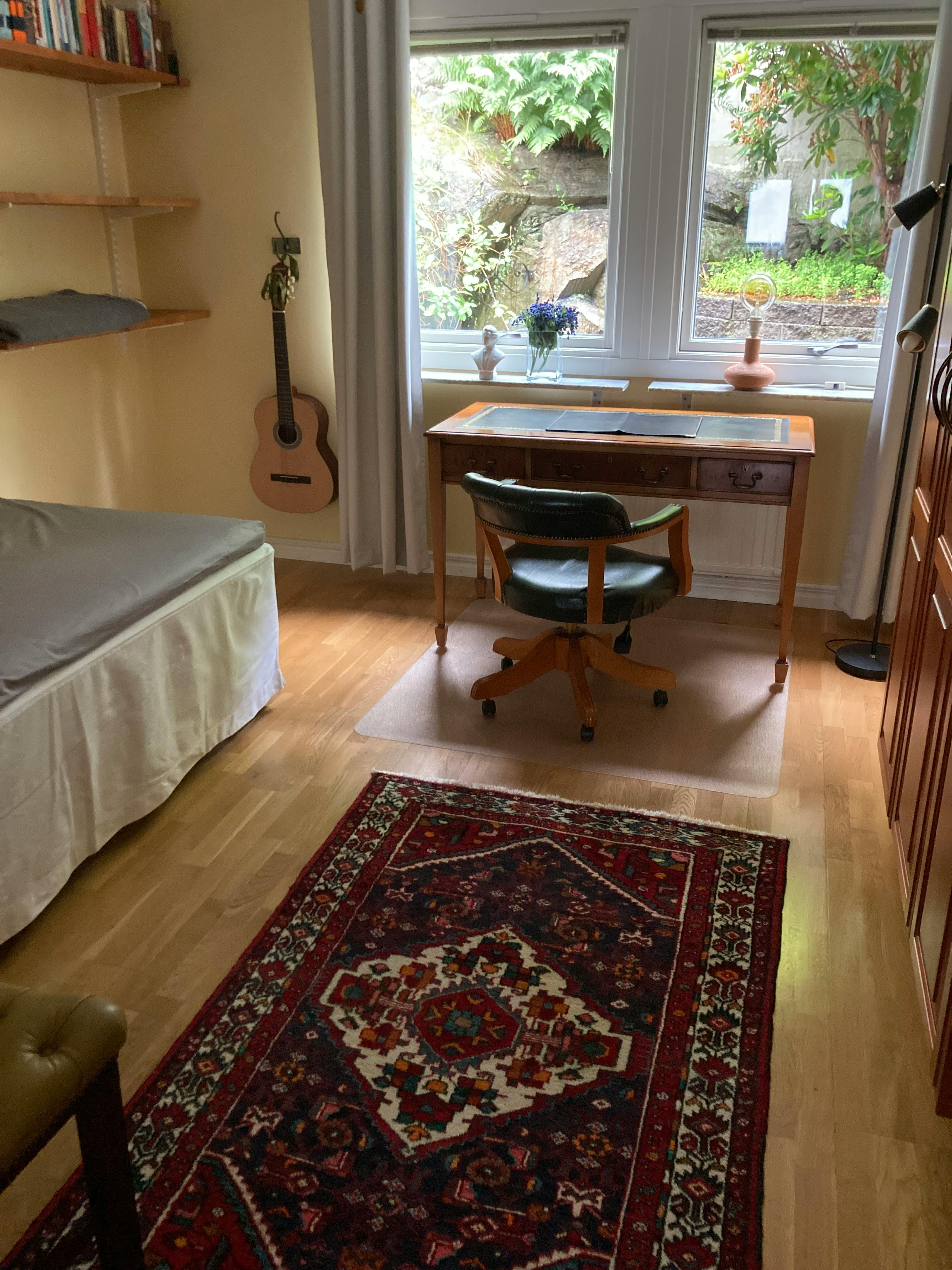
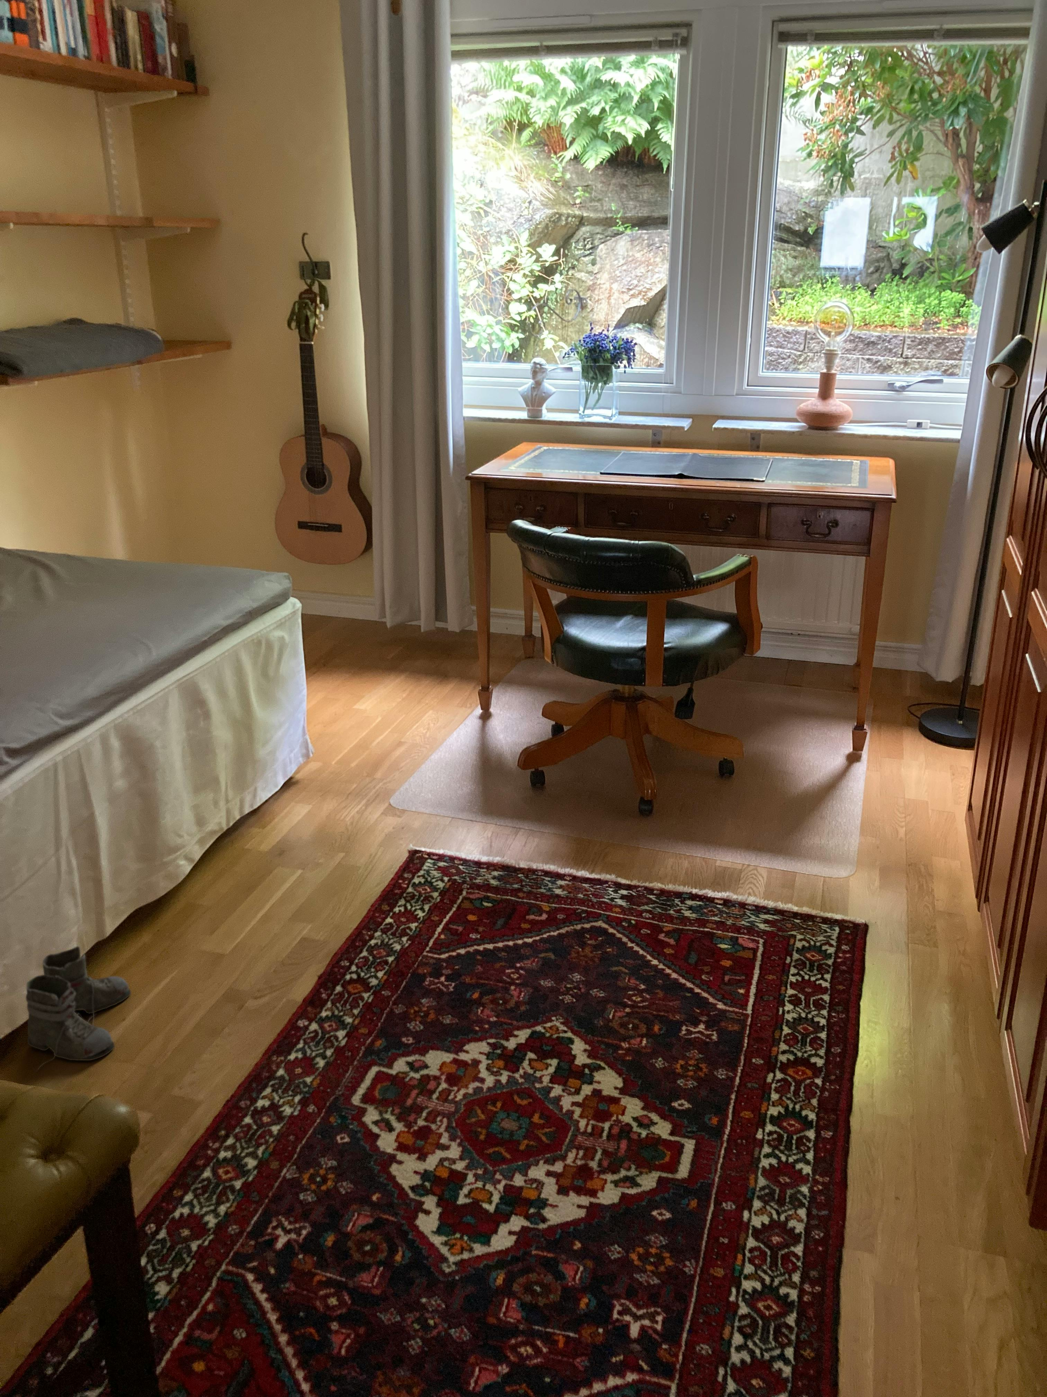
+ boots [25,946,131,1072]
